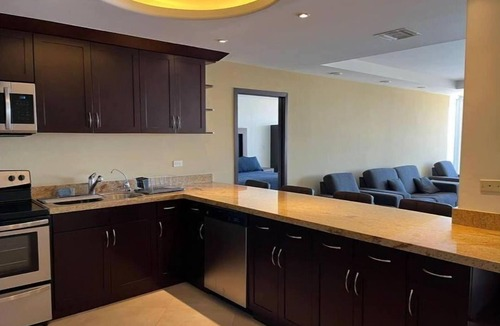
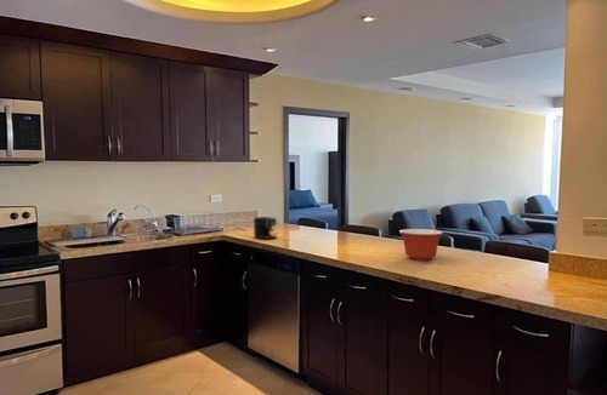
+ mixing bowl [398,228,444,262]
+ coffee maker [253,216,279,241]
